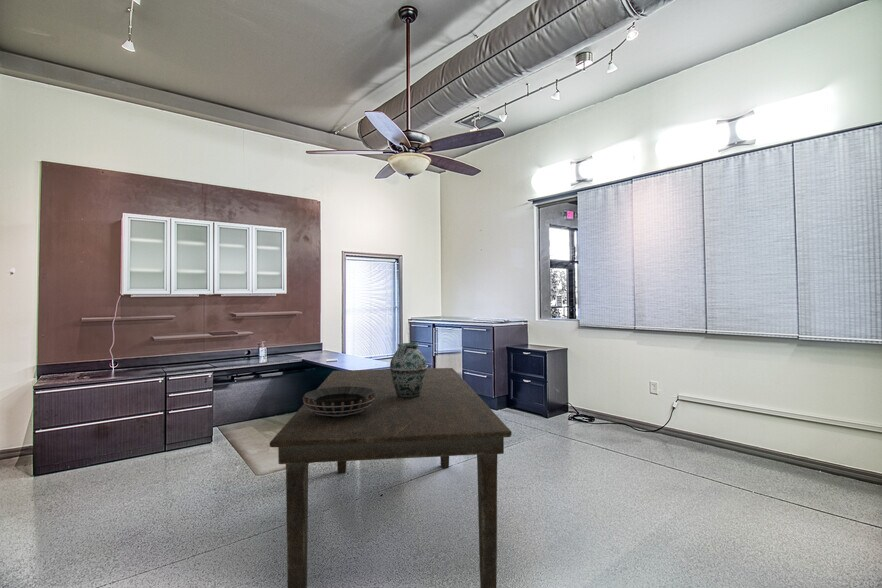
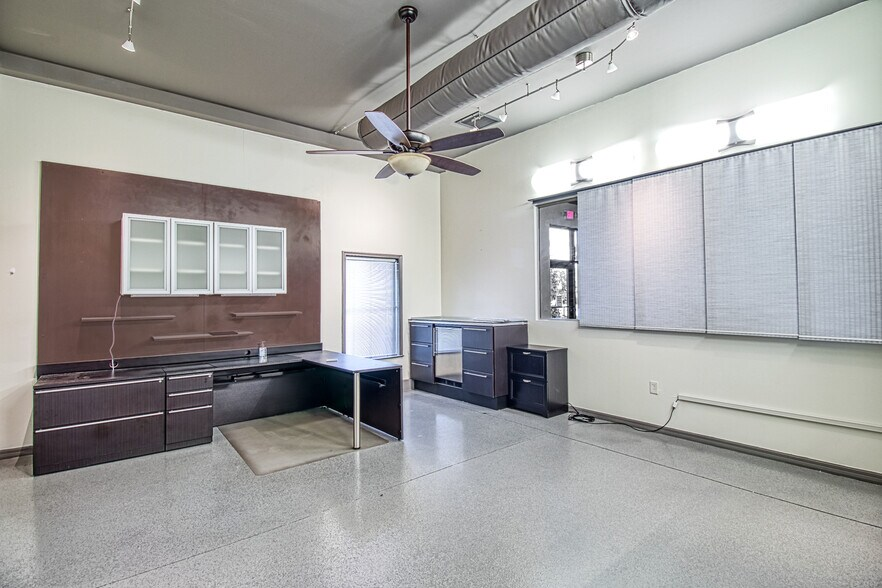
- decorative bowl [301,387,375,417]
- dining table [269,367,513,588]
- vase [389,342,428,398]
